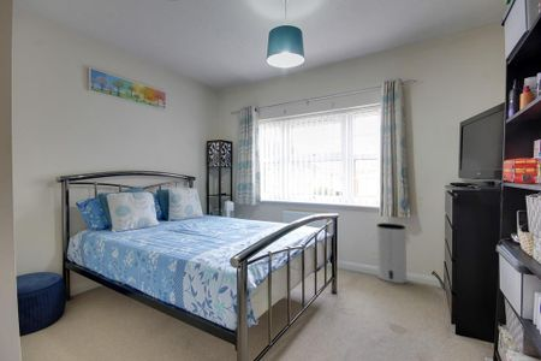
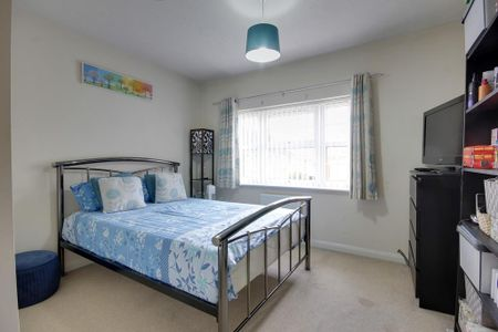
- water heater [375,221,408,284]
